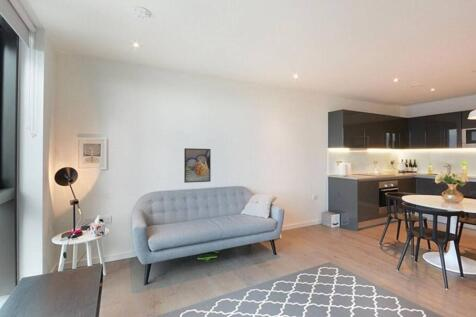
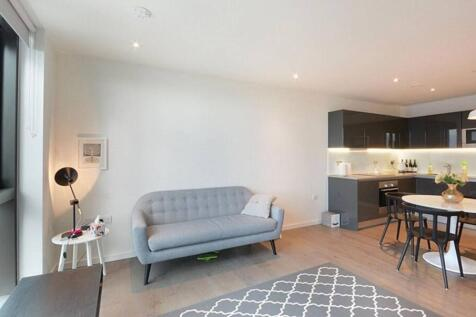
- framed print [183,147,212,184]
